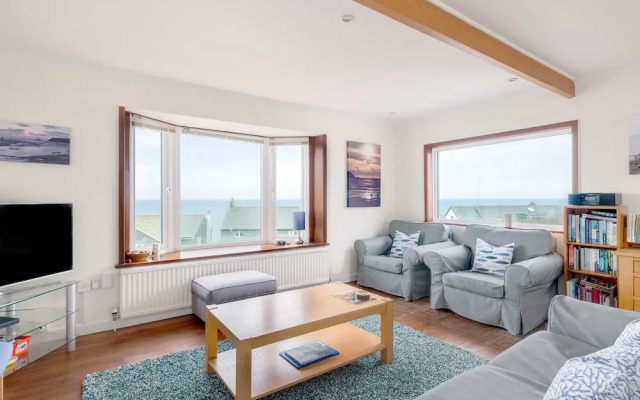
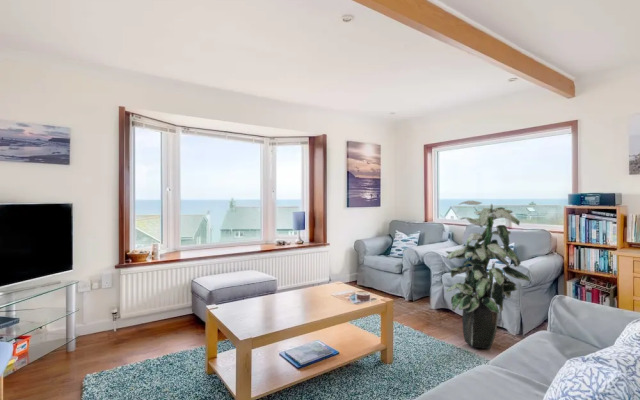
+ indoor plant [445,200,531,350]
